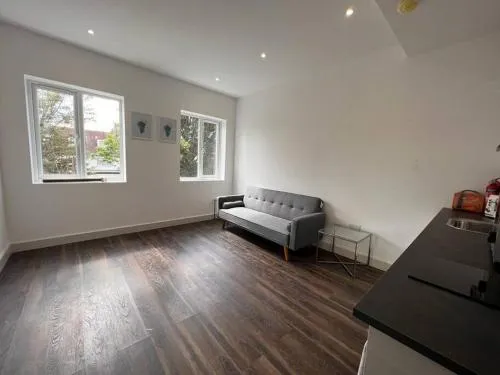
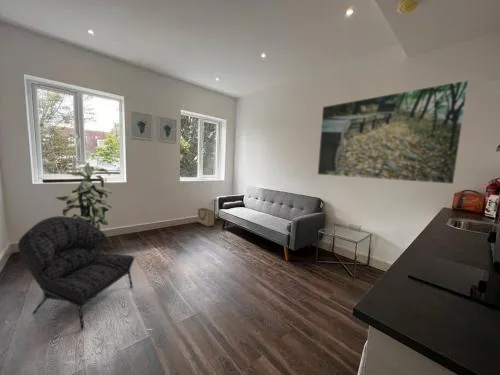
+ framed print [316,79,470,185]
+ indoor plant [55,159,113,248]
+ basket [196,207,216,227]
+ armchair [17,215,136,331]
